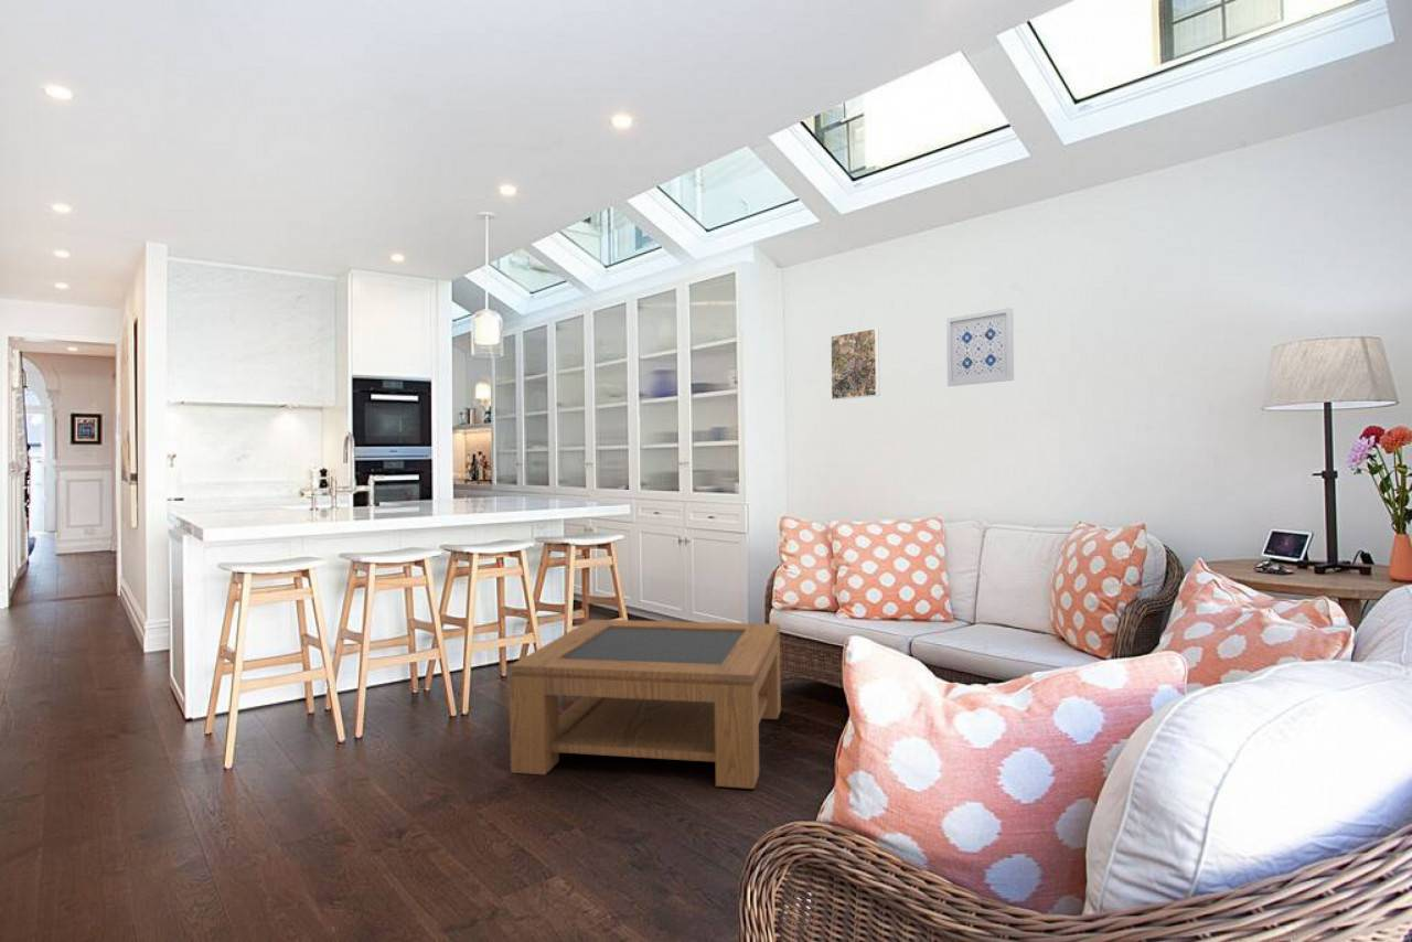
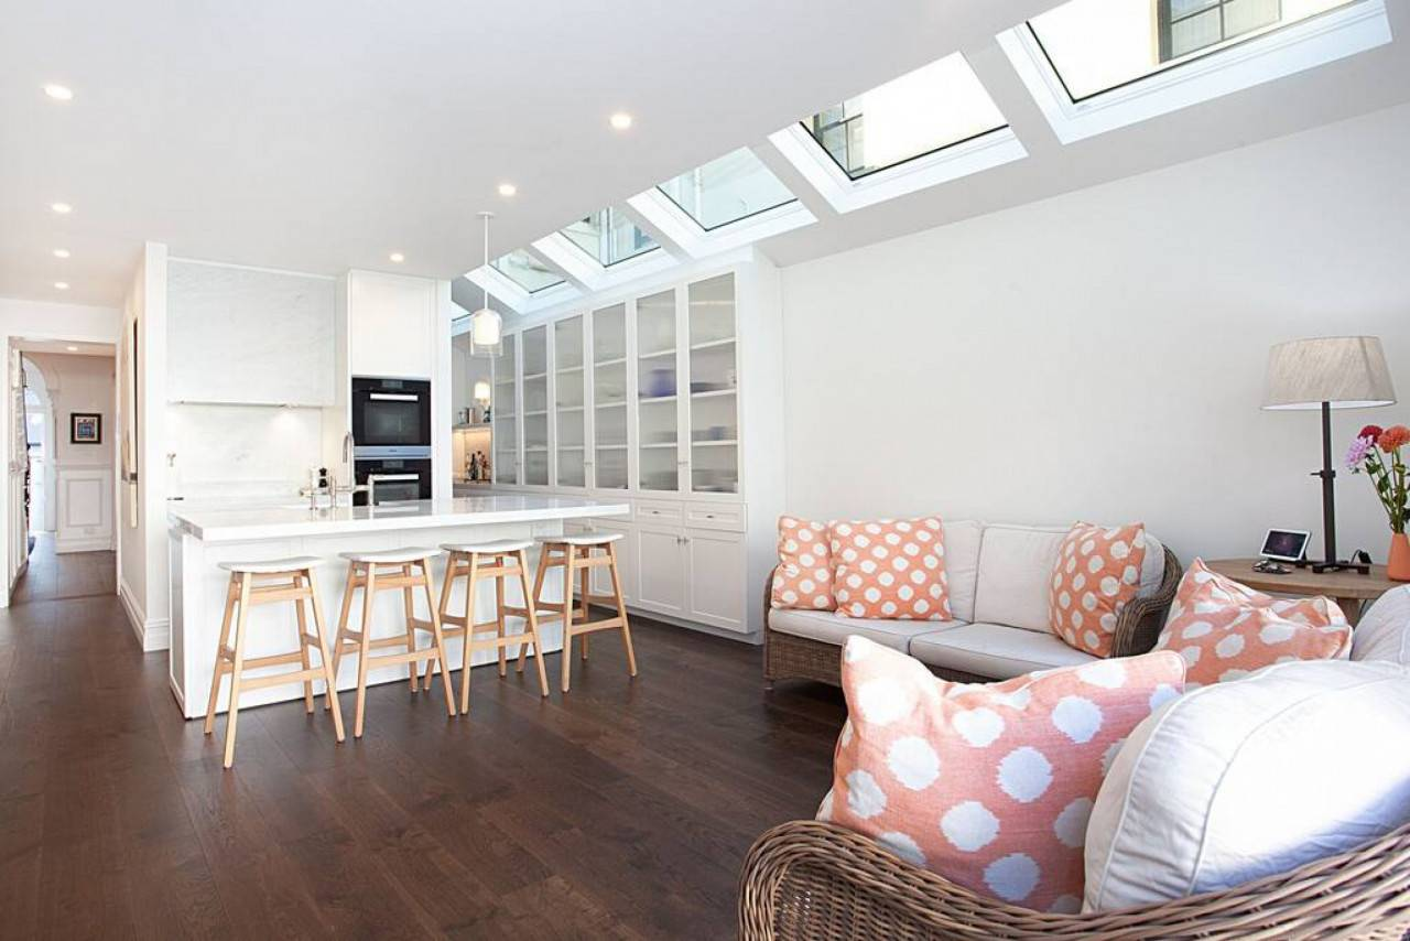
- coffee table [509,619,782,790]
- wall art [945,307,1015,387]
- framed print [830,328,880,400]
